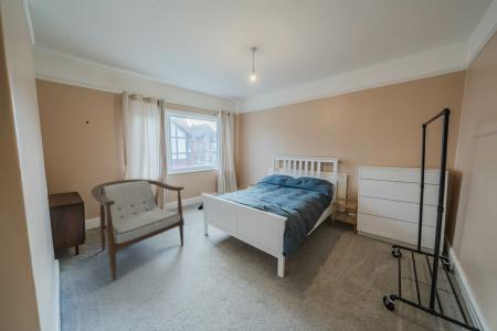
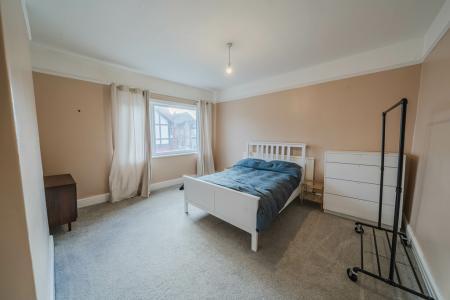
- armchair [89,178,186,281]
